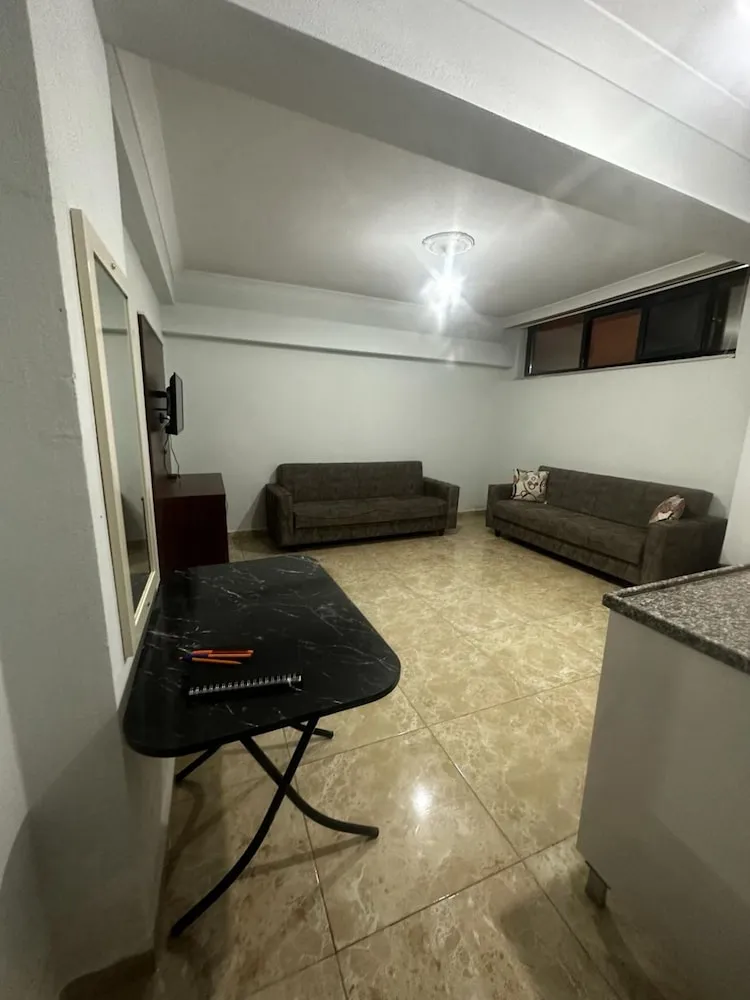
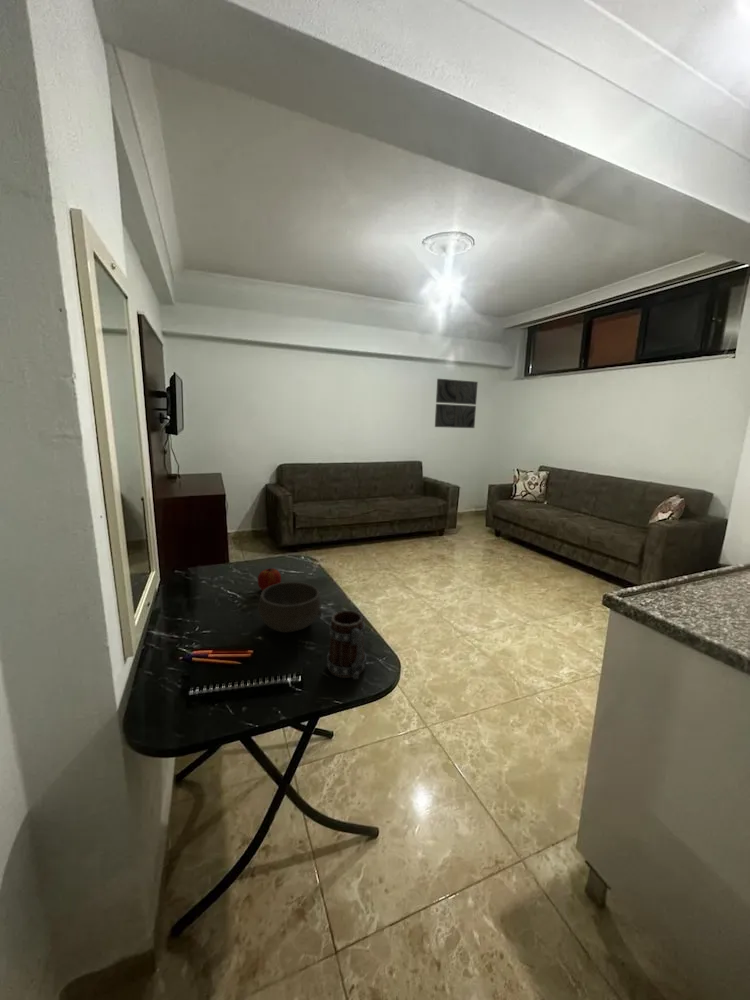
+ bowl [257,581,323,634]
+ wall art [434,378,479,429]
+ mug [326,610,367,681]
+ fruit [257,567,282,592]
